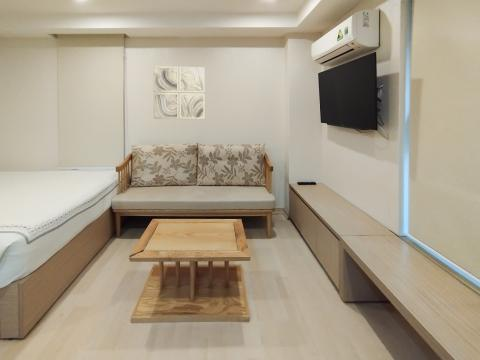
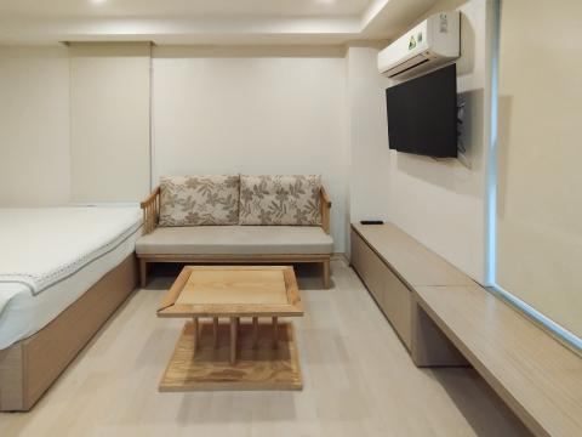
- wall art [152,66,206,120]
